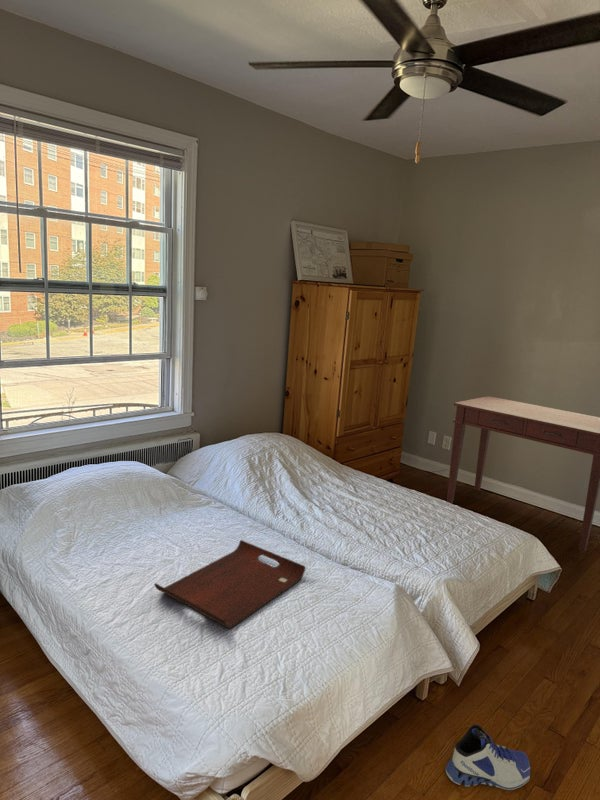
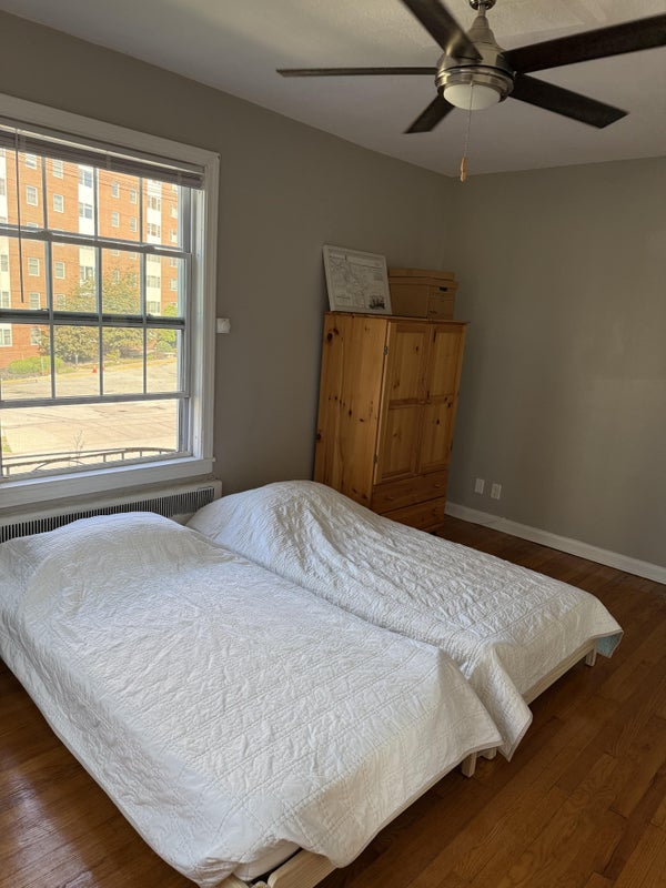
- sneaker [445,724,531,791]
- serving tray [153,539,307,629]
- desk [446,395,600,552]
